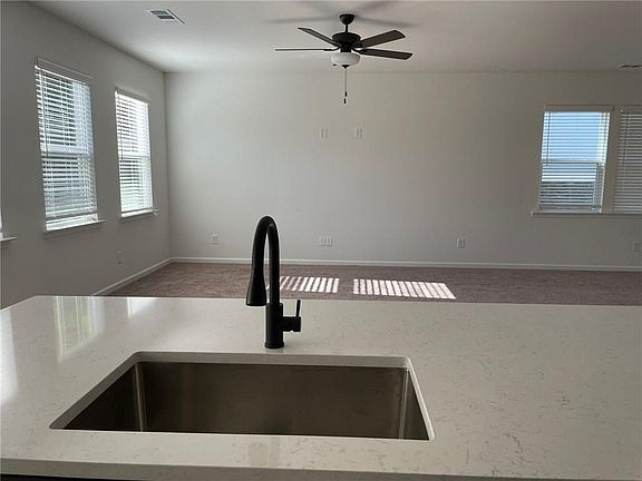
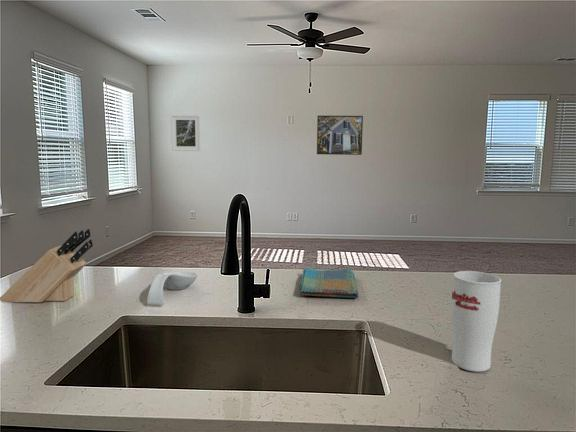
+ dish towel [300,267,359,299]
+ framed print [316,115,364,156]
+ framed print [170,114,201,152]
+ spoon rest [146,271,198,306]
+ cup [450,270,502,373]
+ knife block [0,228,94,303]
